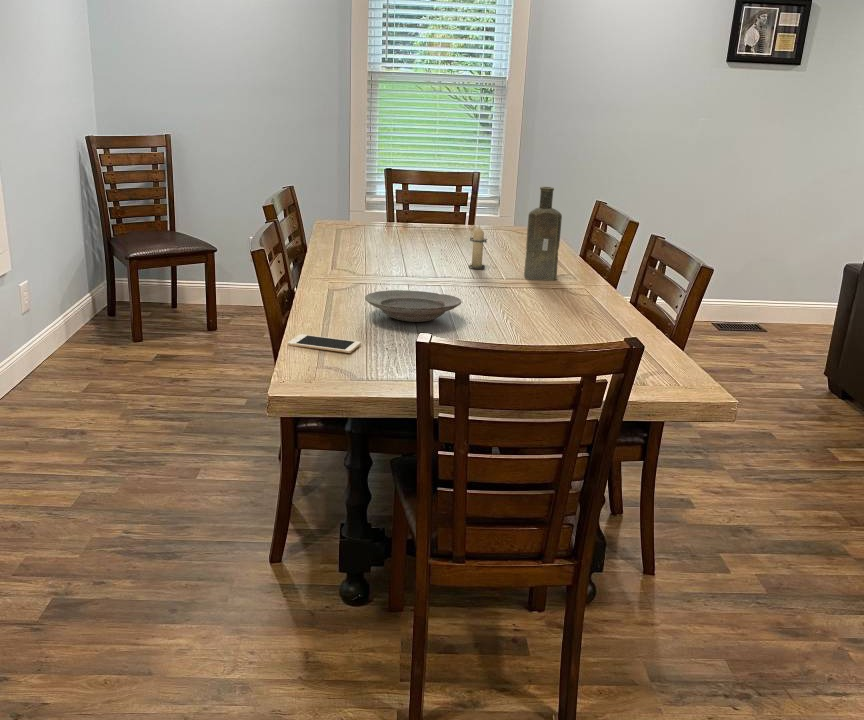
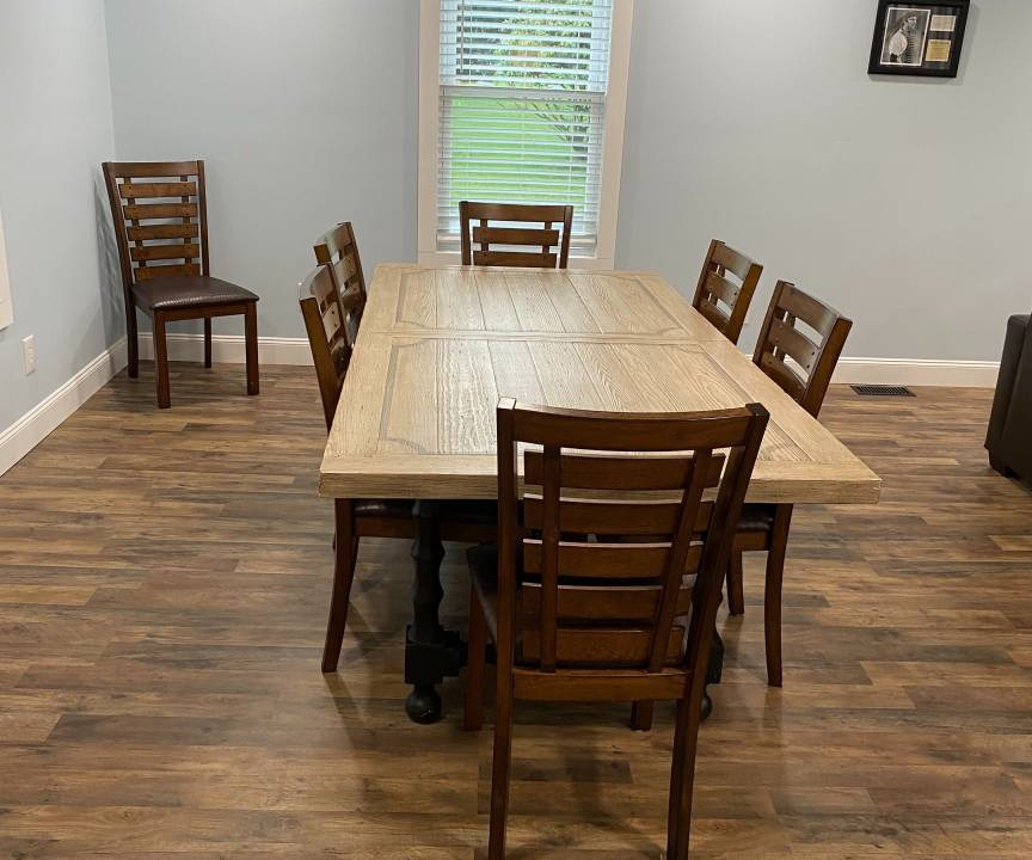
- cell phone [287,333,362,354]
- candle [468,224,489,271]
- bottle [523,186,563,282]
- plate [364,289,463,323]
